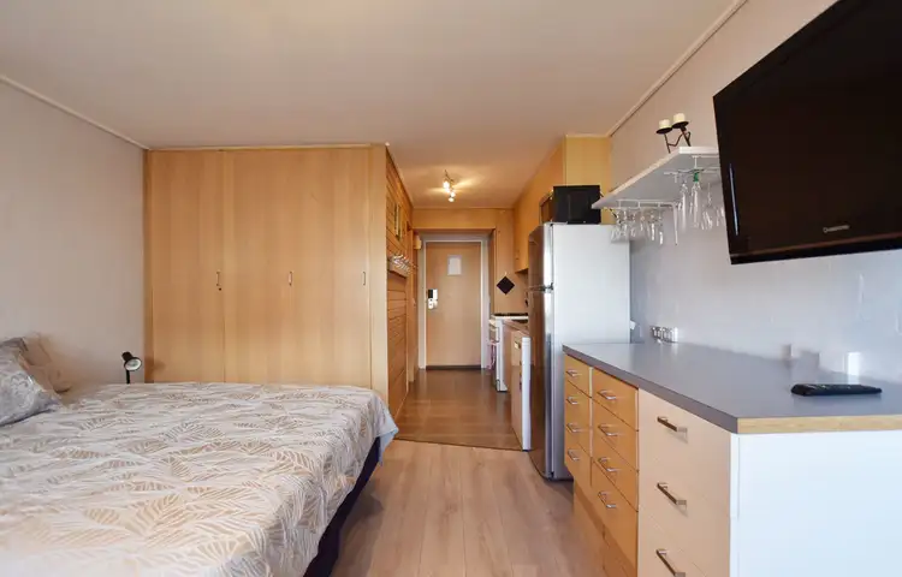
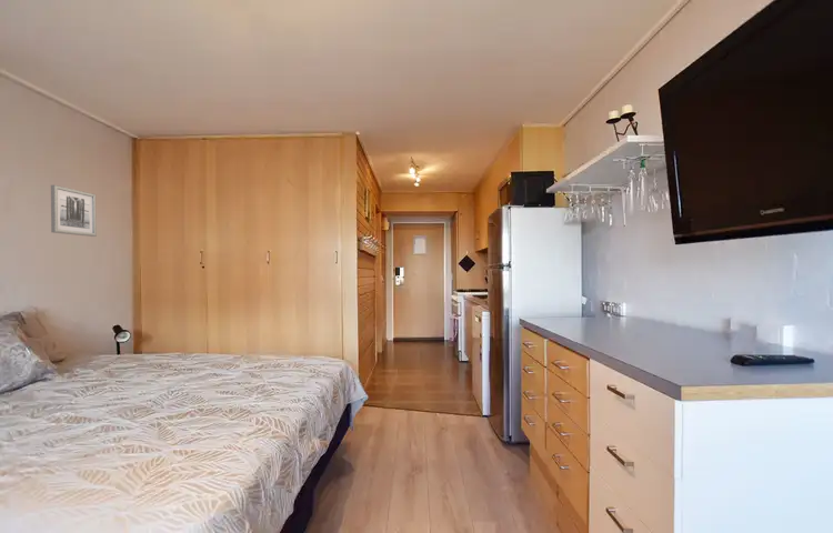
+ wall art [50,184,98,238]
